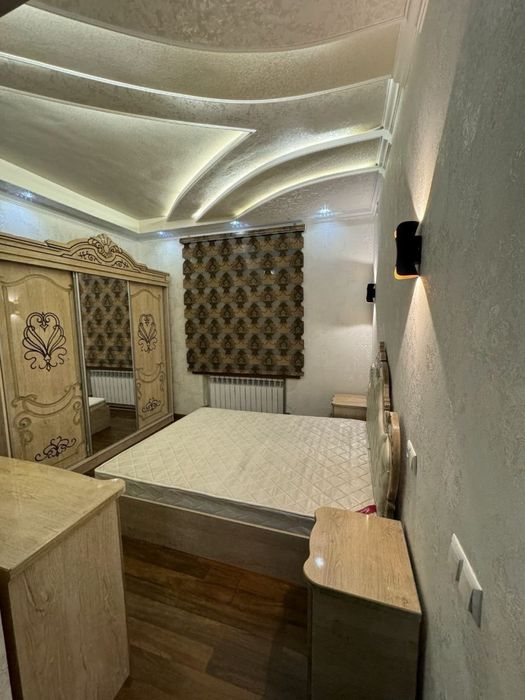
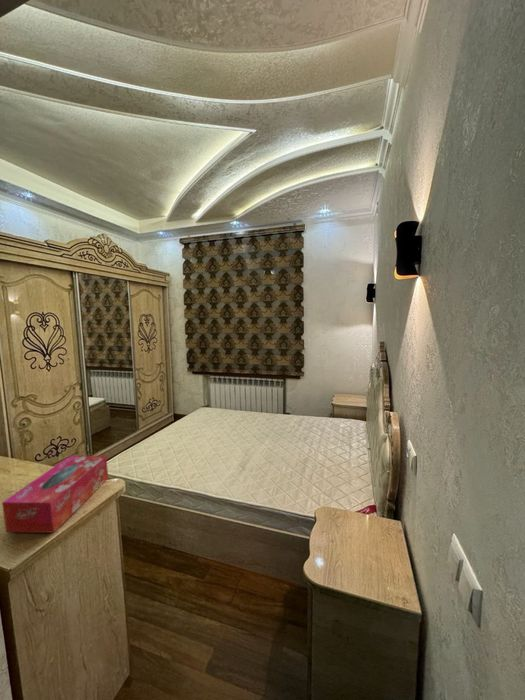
+ tissue box [1,455,109,534]
